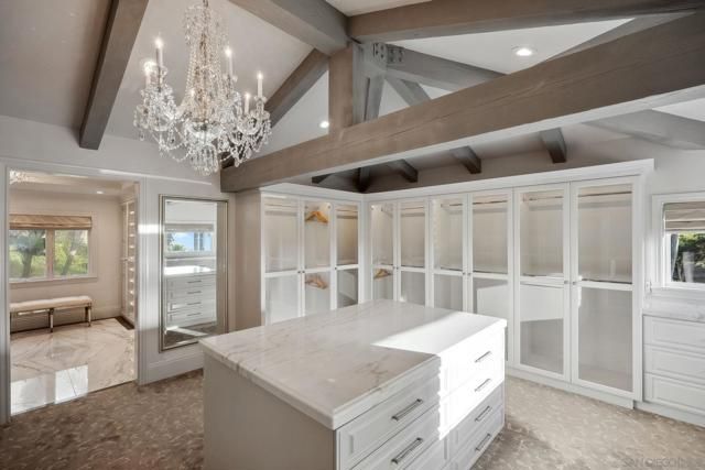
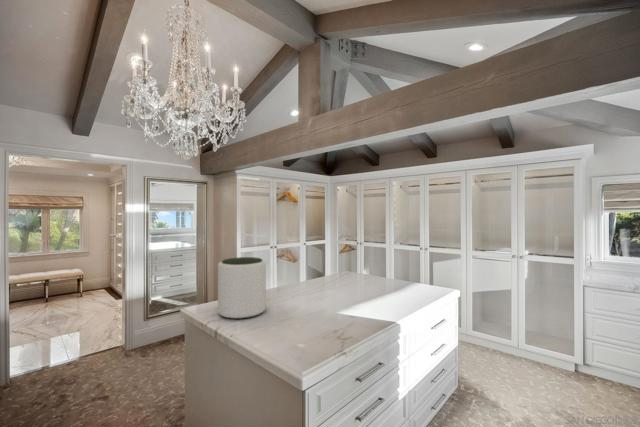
+ plant pot [217,256,267,320]
